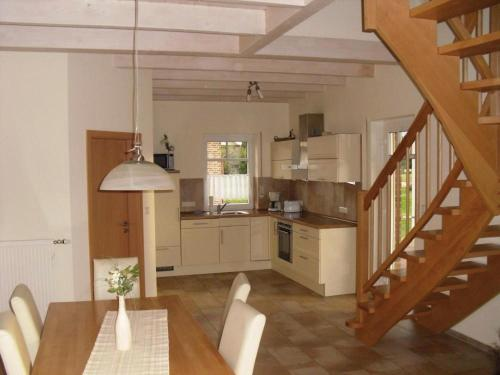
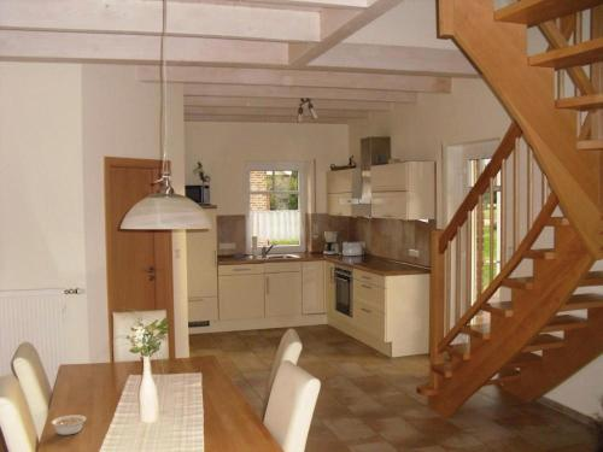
+ legume [51,413,89,436]
